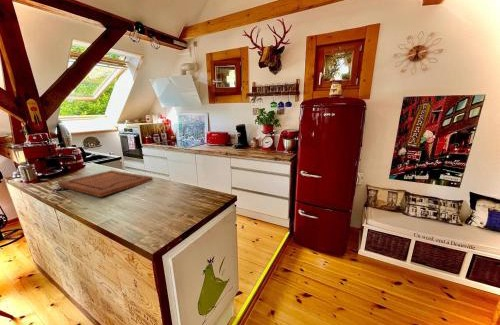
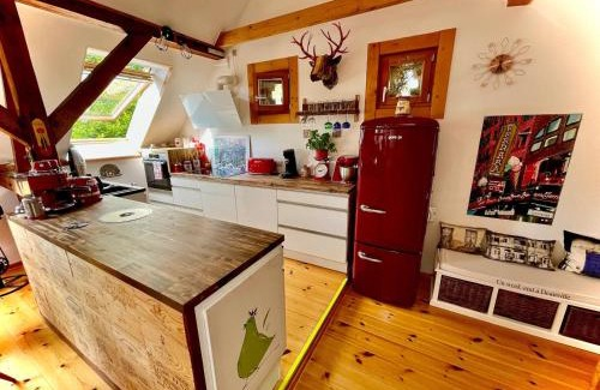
- cutting board [57,169,153,198]
